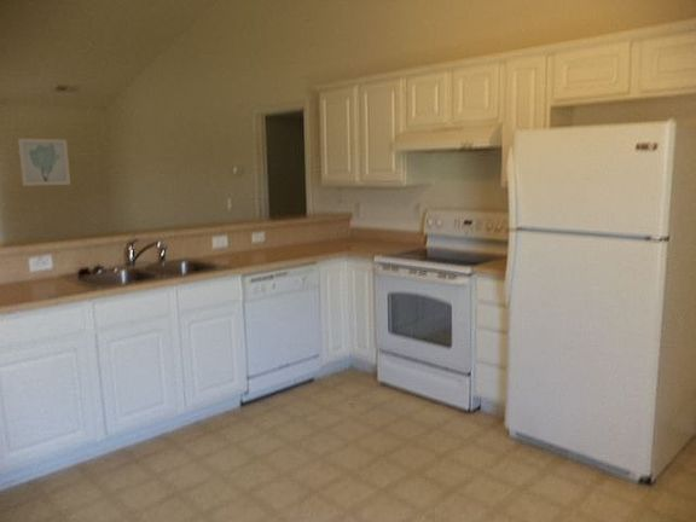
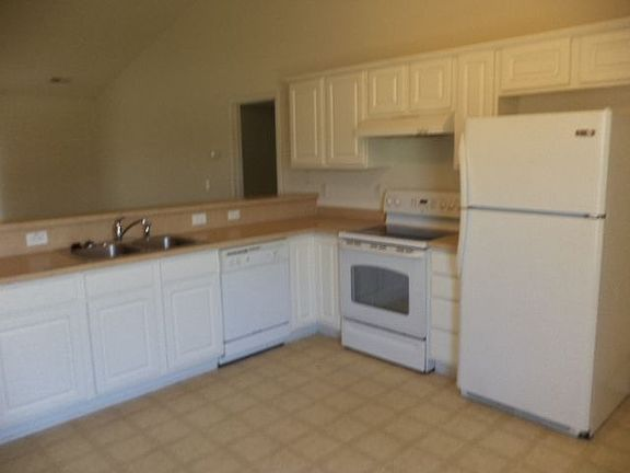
- wall art [17,137,71,187]
